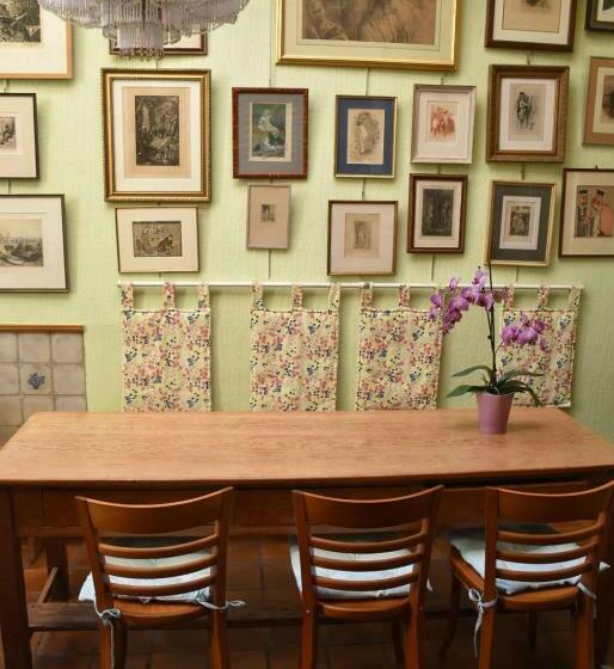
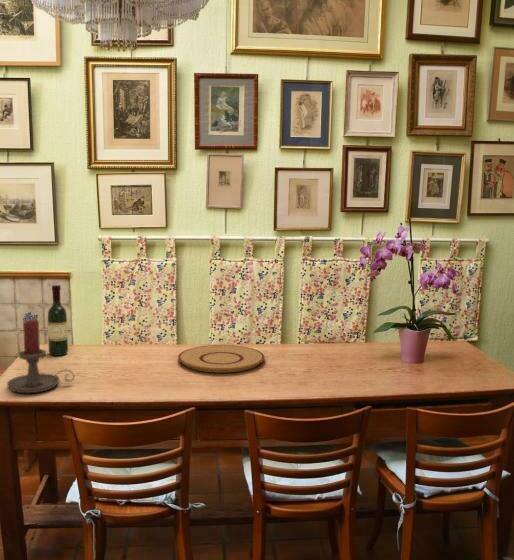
+ plate [177,344,266,373]
+ wine bottle [47,284,69,357]
+ candle holder [6,319,76,394]
